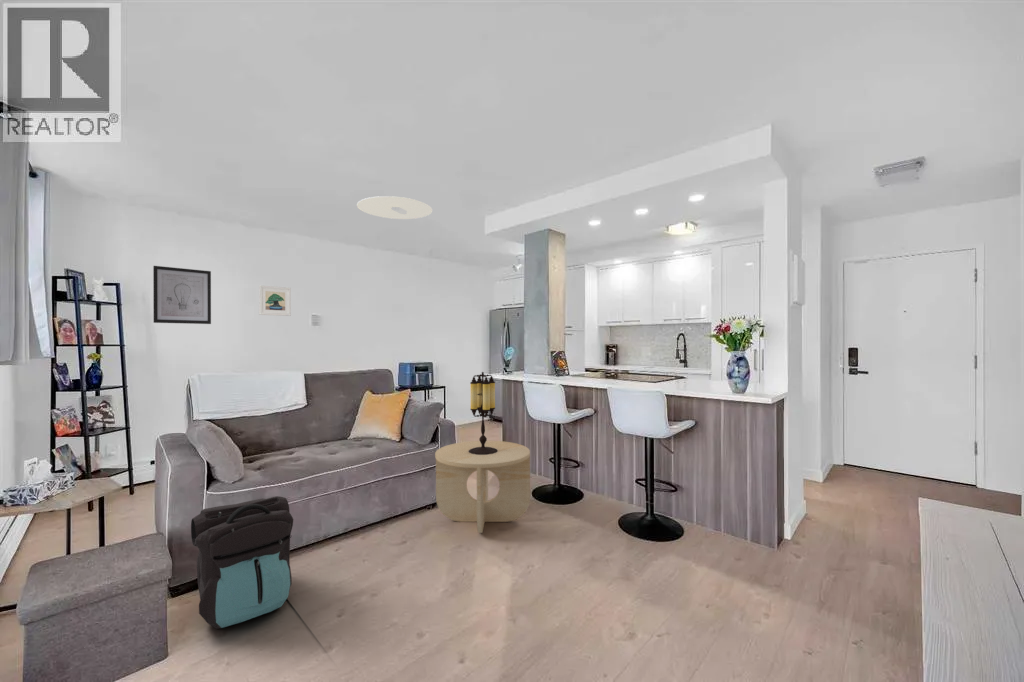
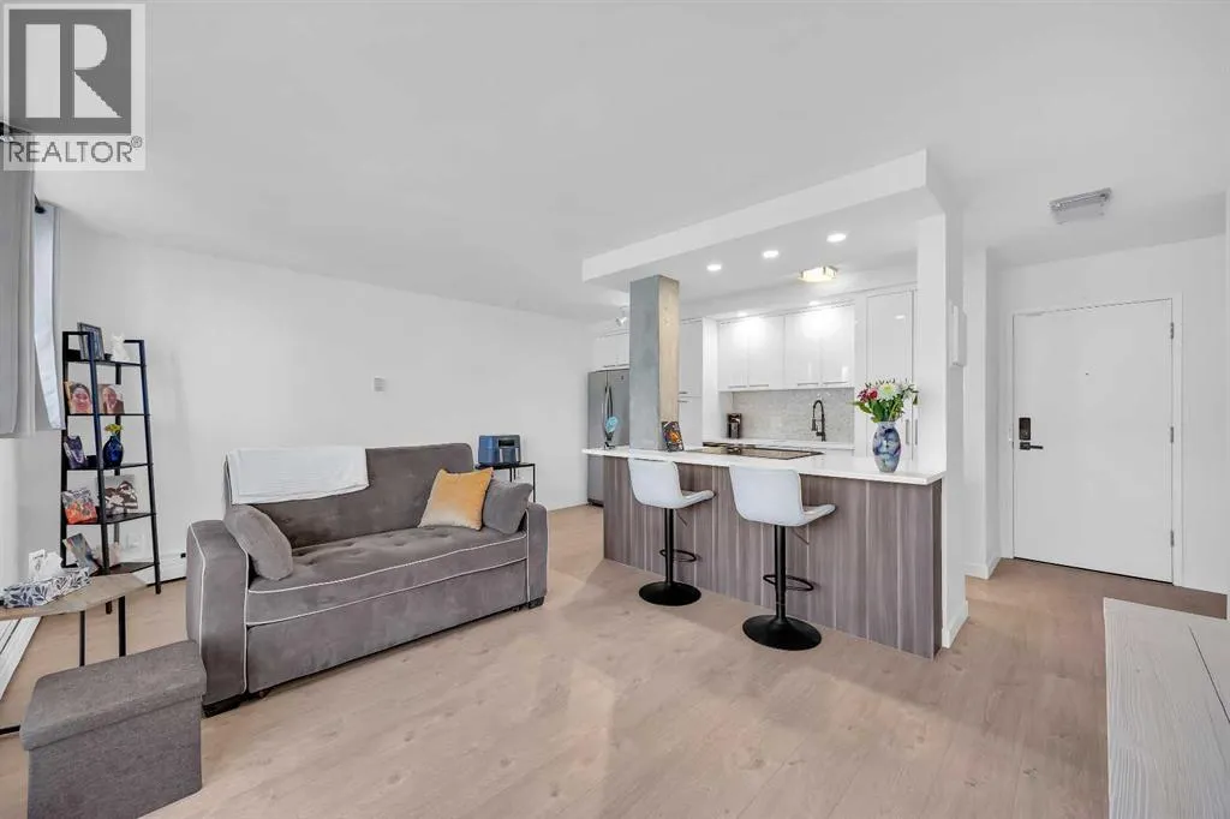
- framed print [258,284,292,317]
- ceiling light [356,195,433,220]
- side table [434,440,531,534]
- table lamp [468,371,498,455]
- backpack [190,495,294,630]
- wall art [152,265,212,325]
